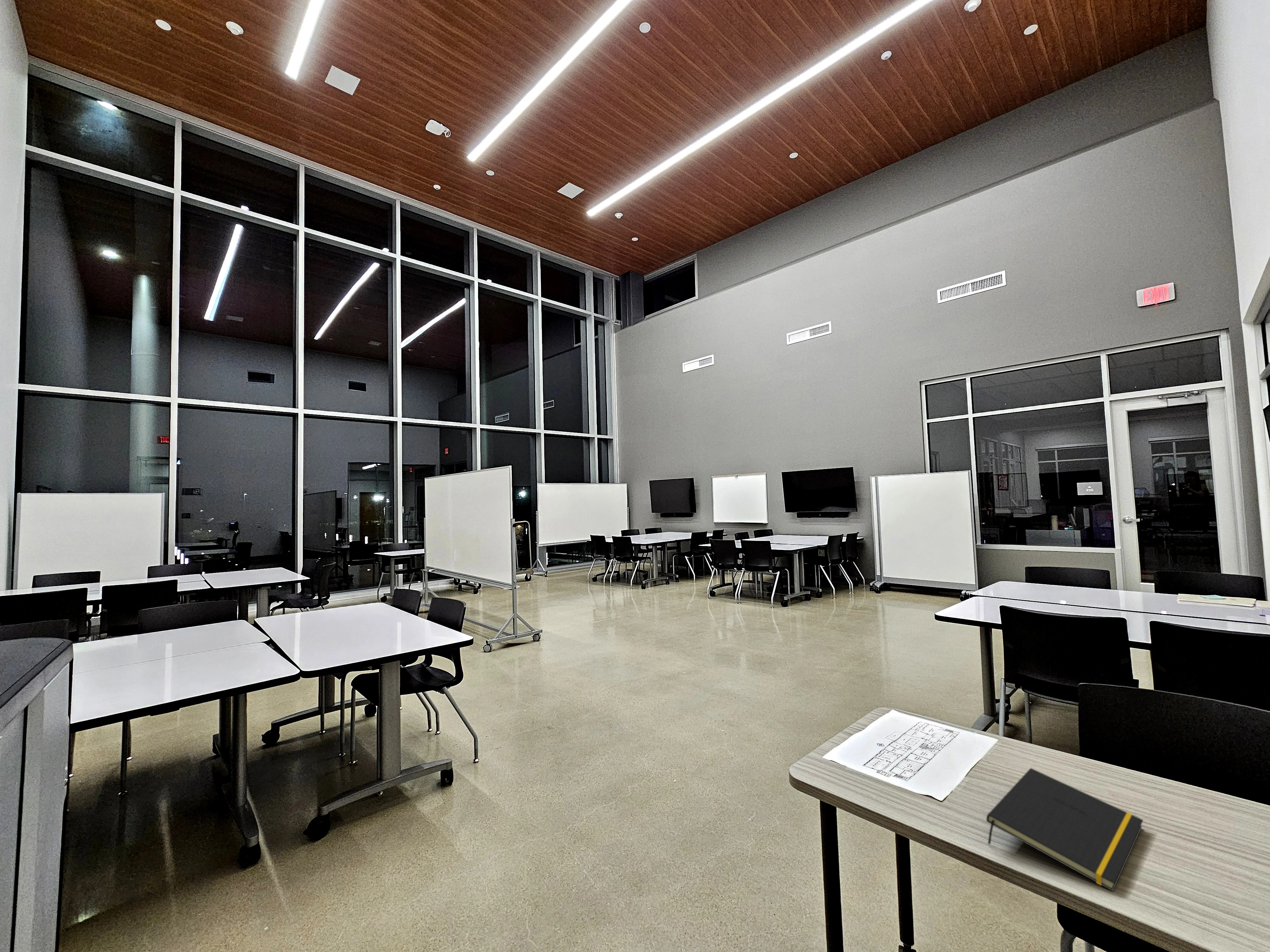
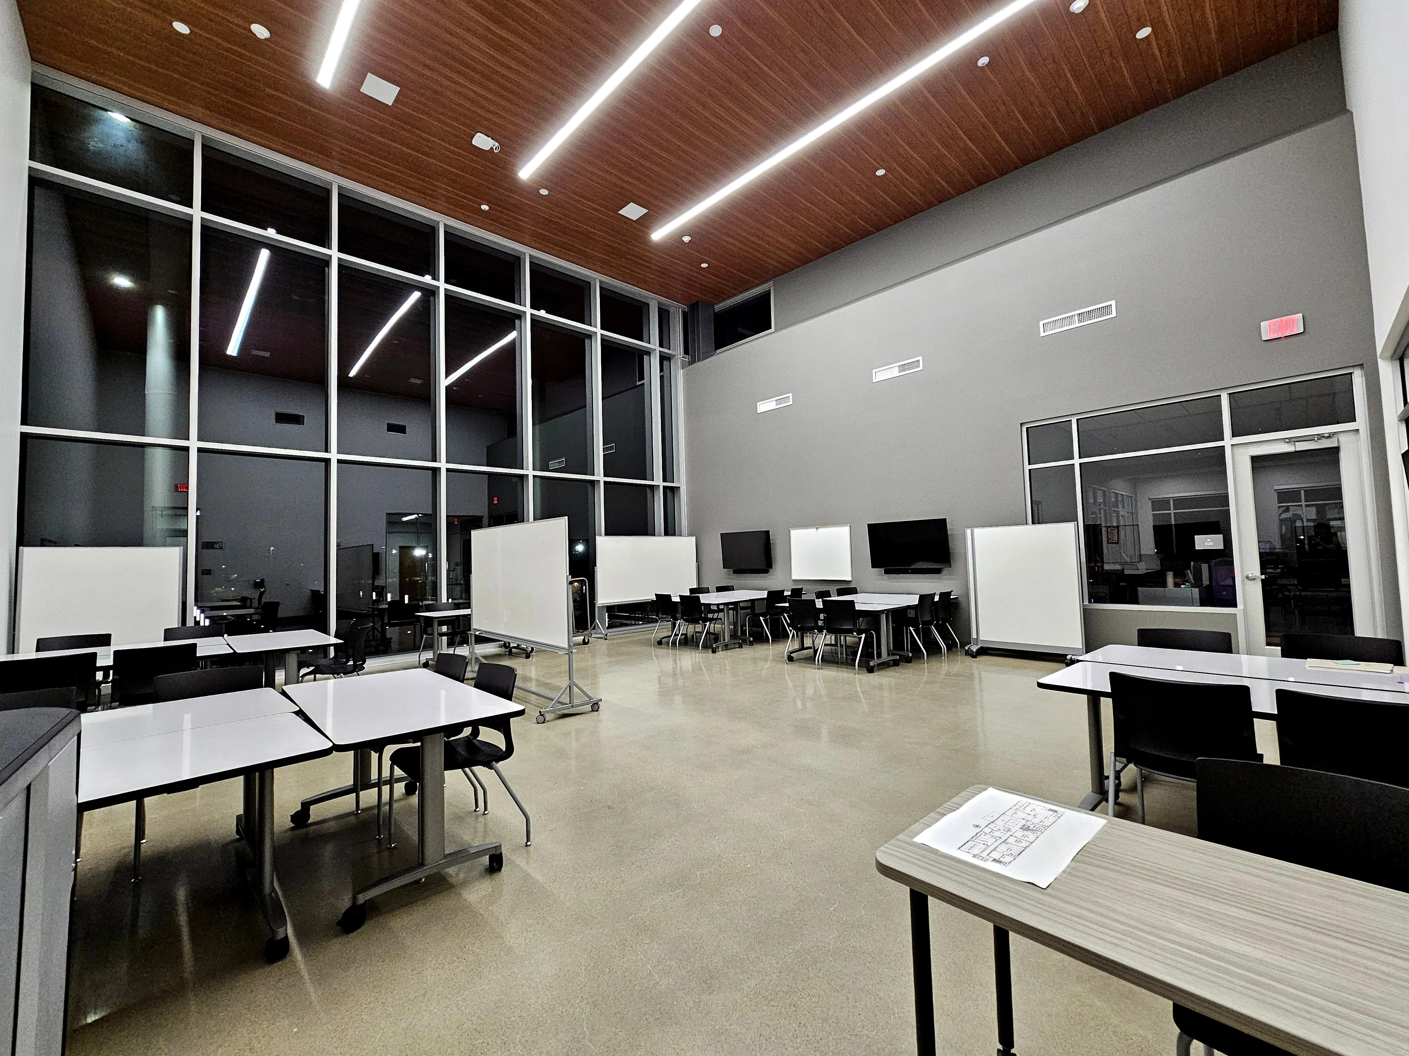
- notepad [986,768,1144,892]
